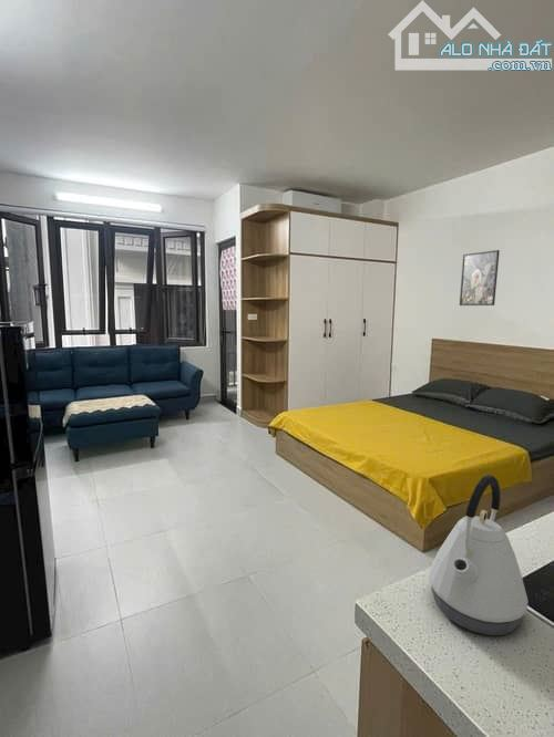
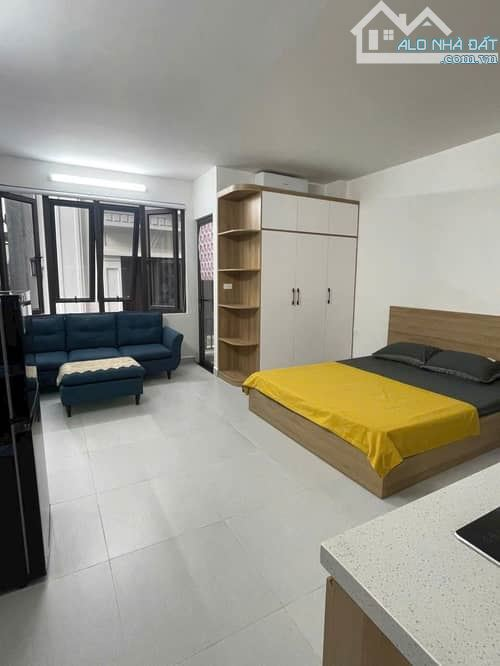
- kettle [428,474,529,636]
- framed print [459,249,501,307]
